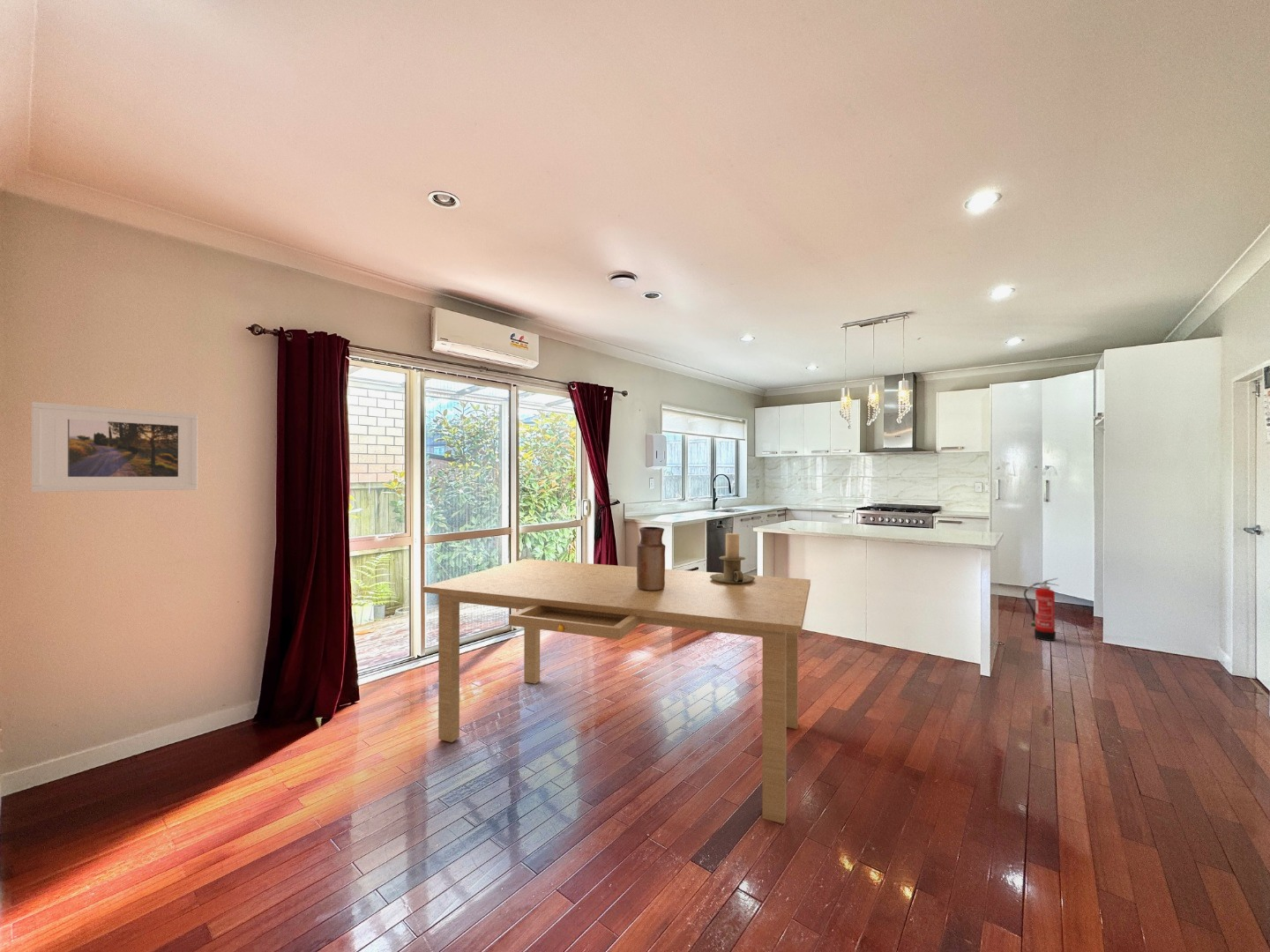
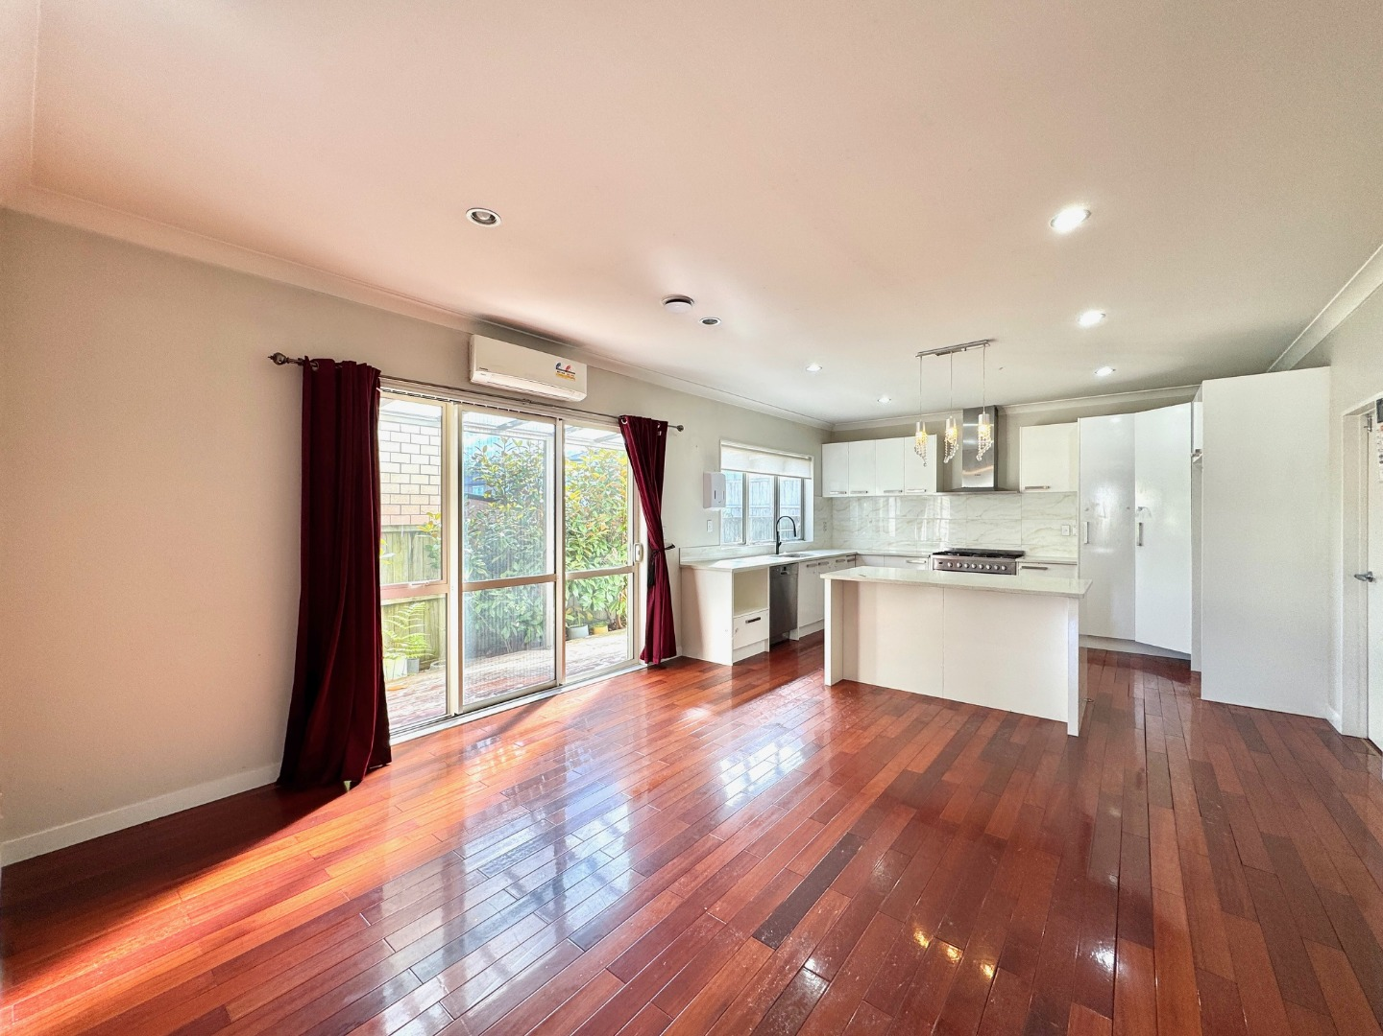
- dining table [422,558,811,824]
- fire extinguisher [1023,577,1060,642]
- vase [636,526,666,591]
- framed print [31,401,198,493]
- candle holder [710,532,755,584]
